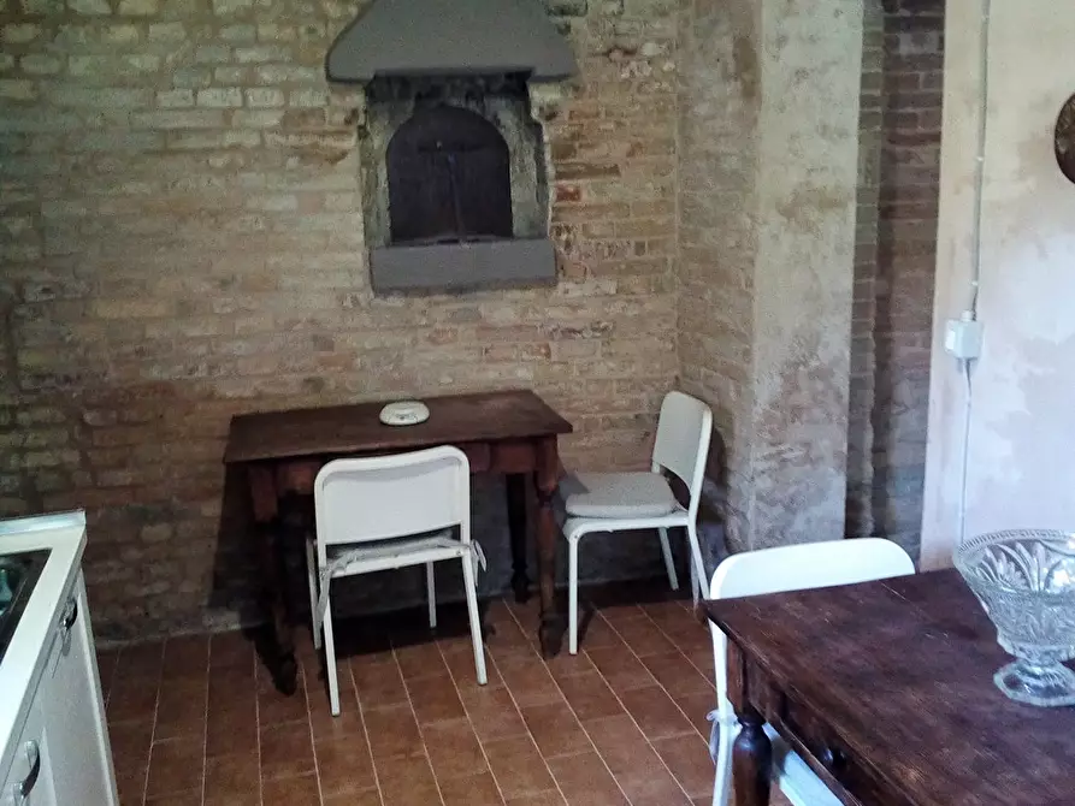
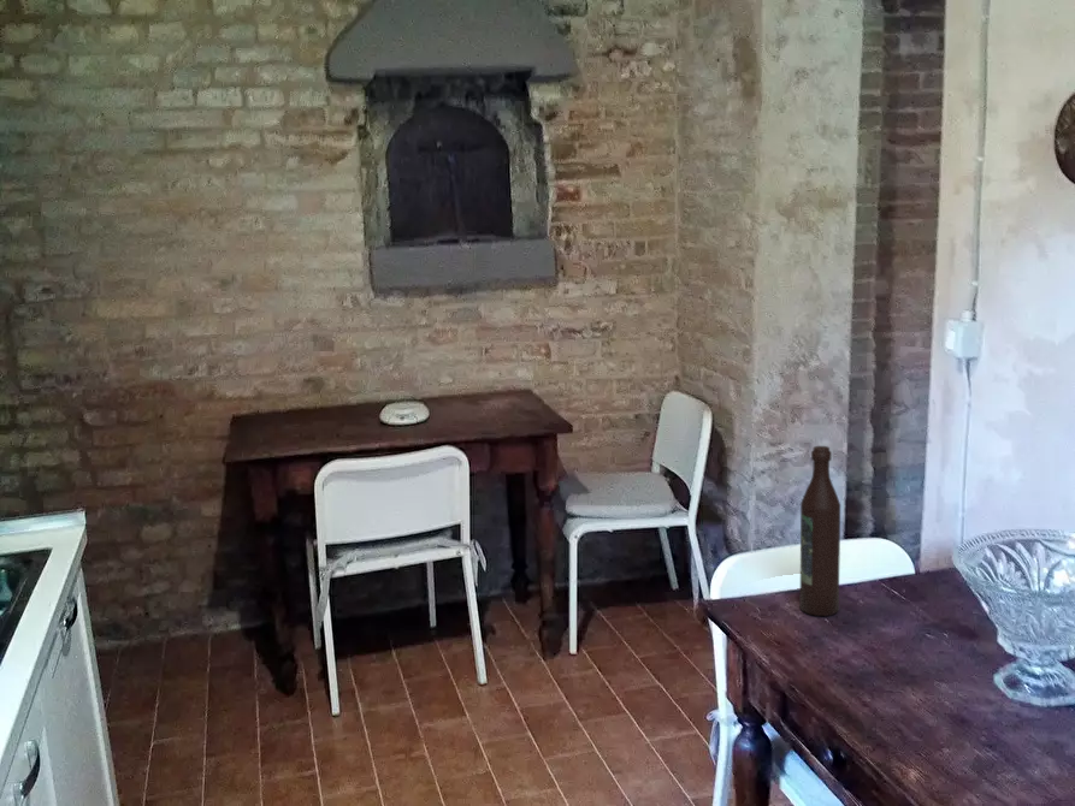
+ wine bottle [799,445,841,617]
